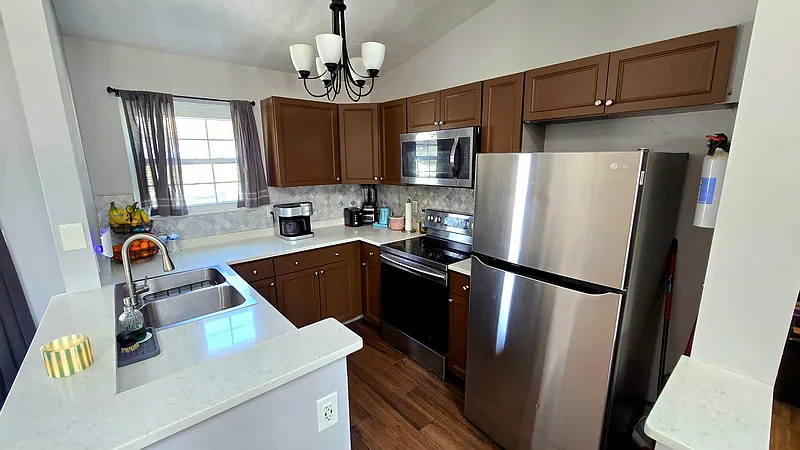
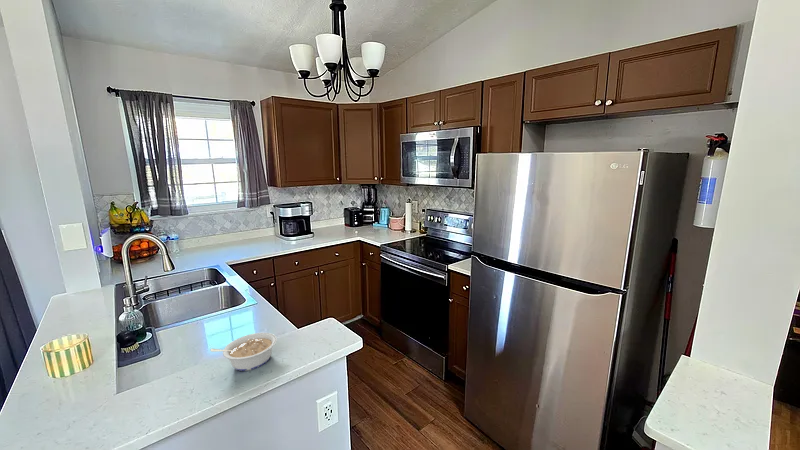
+ legume [209,332,278,372]
